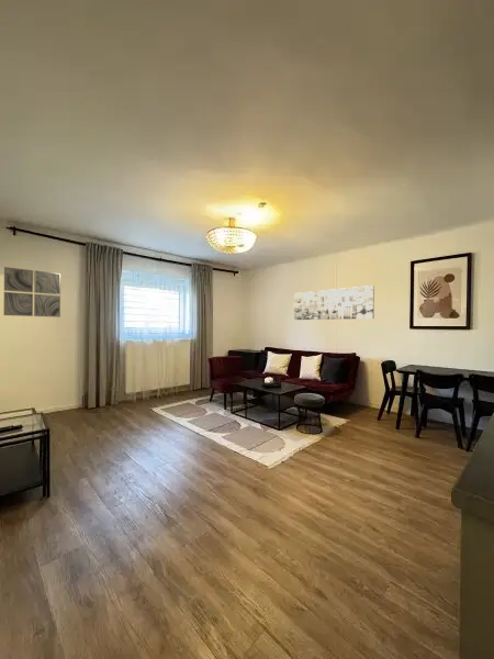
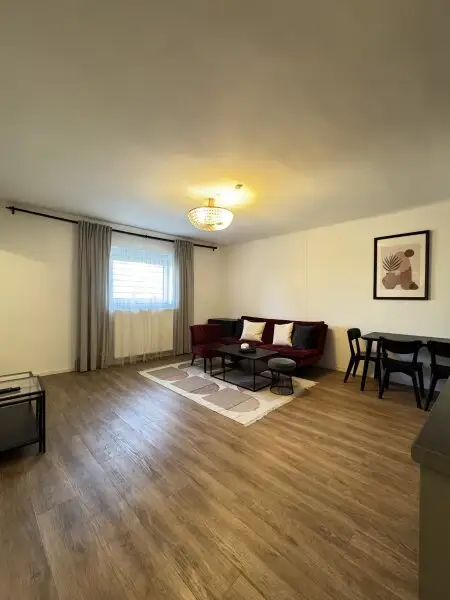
- wall art [293,284,375,321]
- wall art [2,266,61,319]
